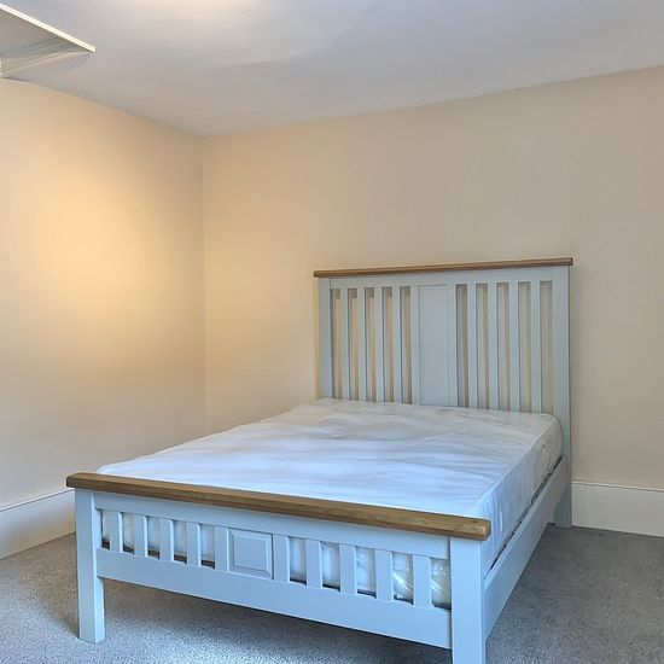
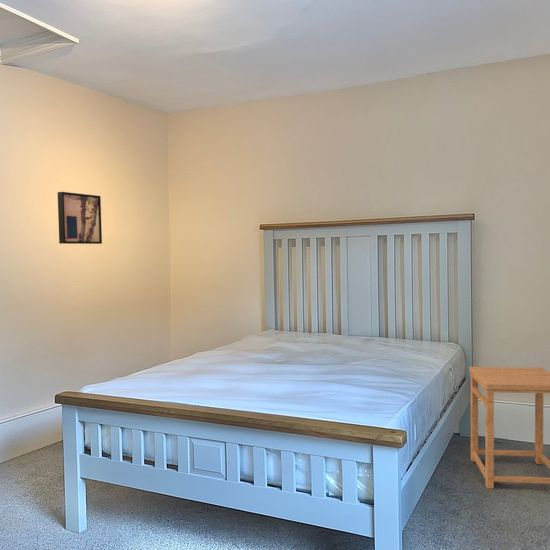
+ wall art [57,191,103,245]
+ side table [468,366,550,490]
